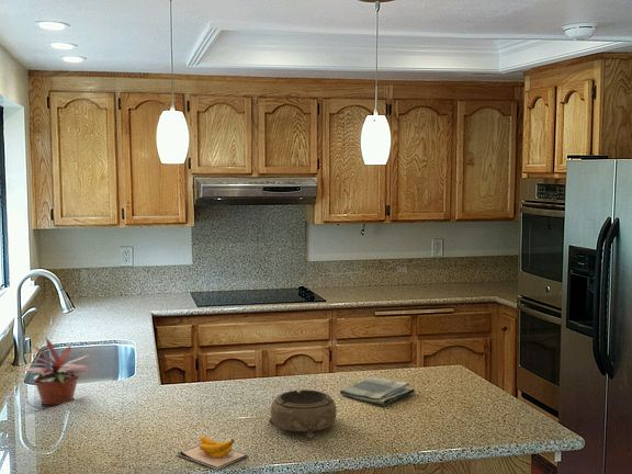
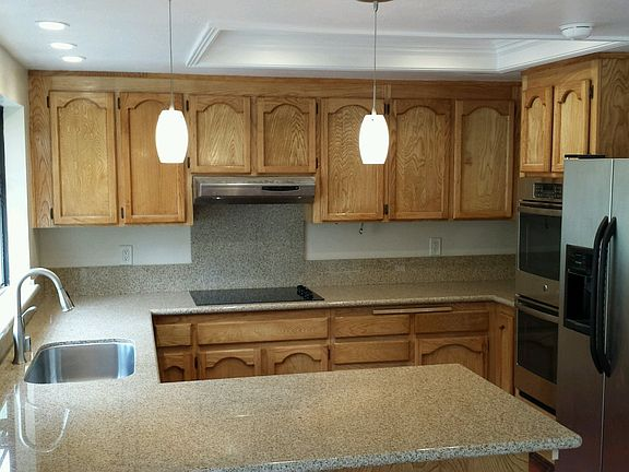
- dish towel [339,377,416,406]
- potted plant [16,337,97,406]
- banana [176,436,249,470]
- decorative bowl [268,388,338,439]
